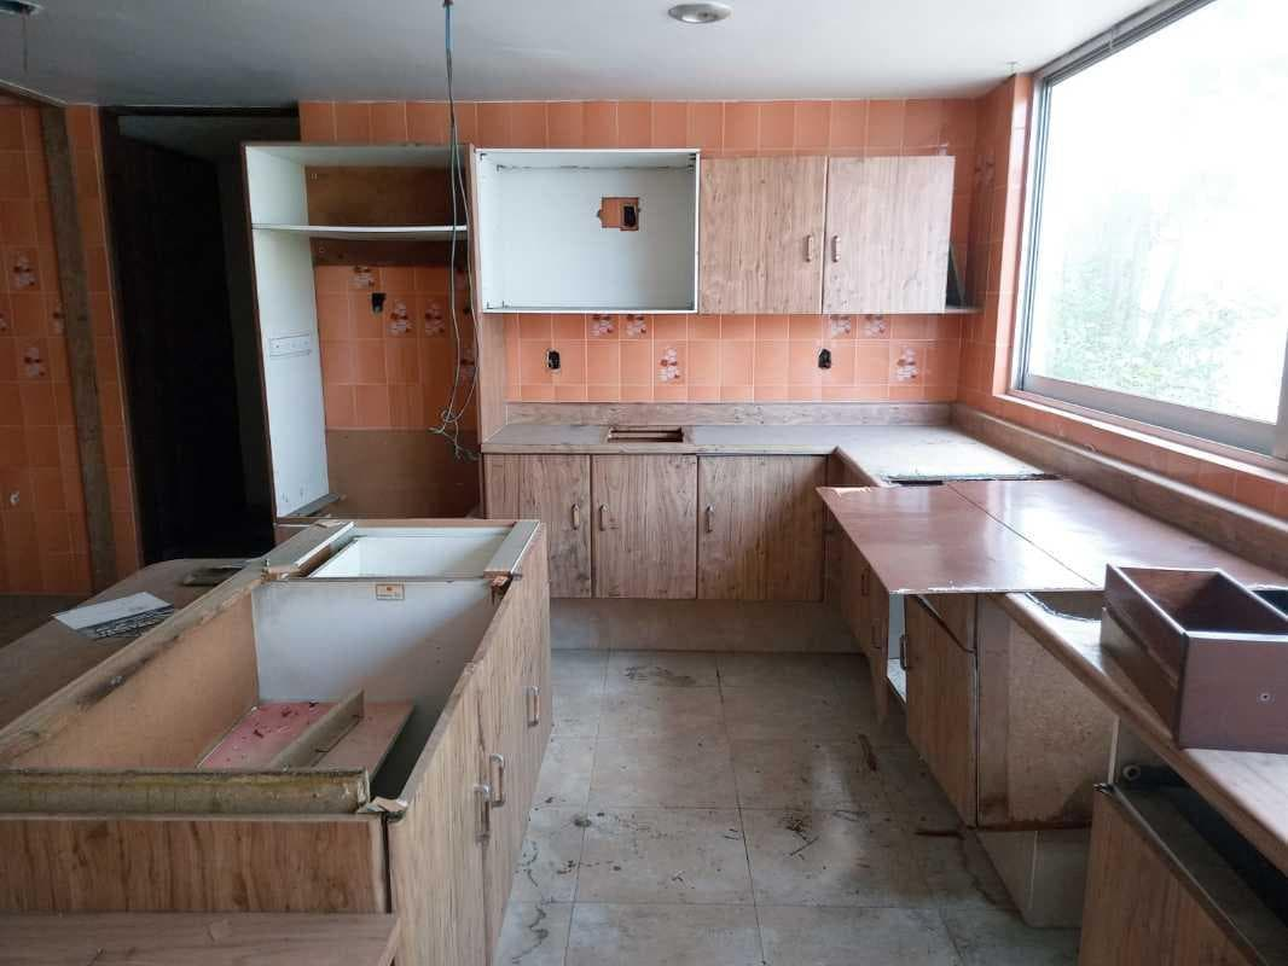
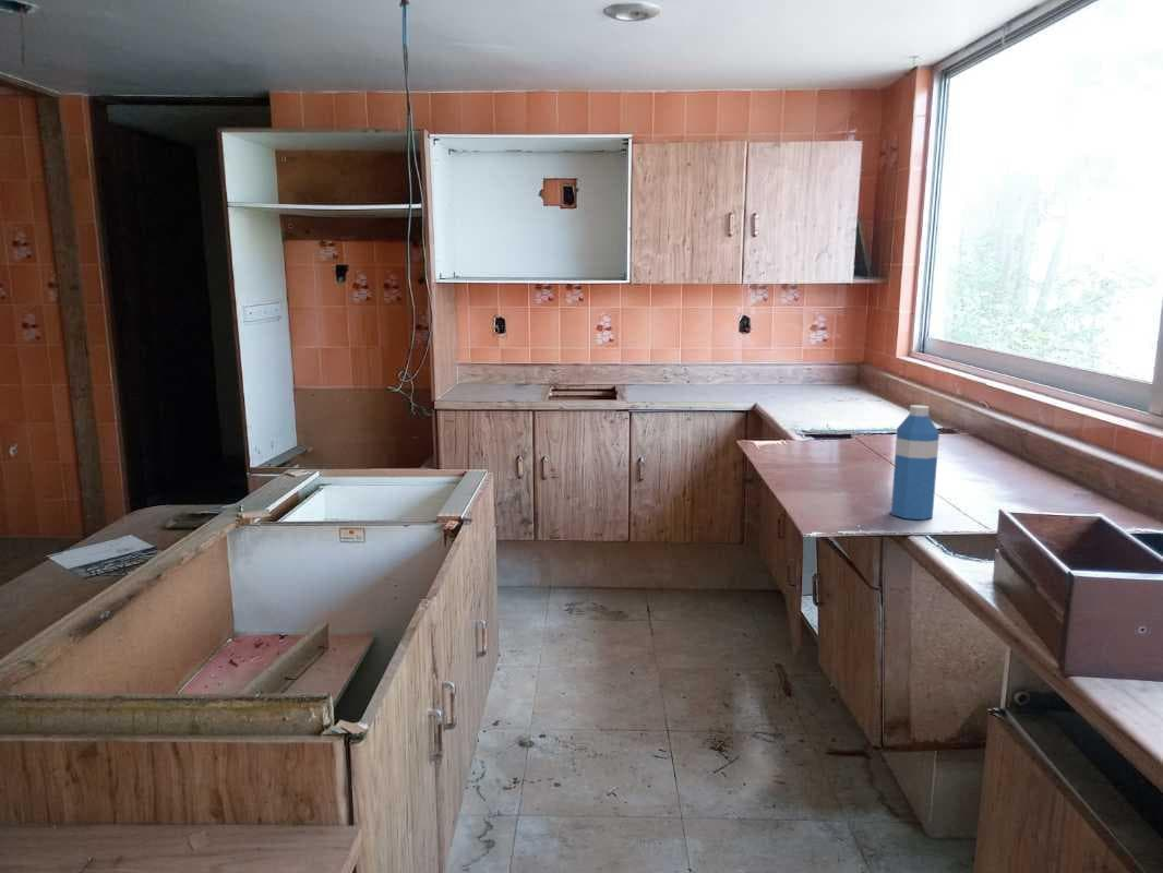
+ water bottle [890,404,940,521]
